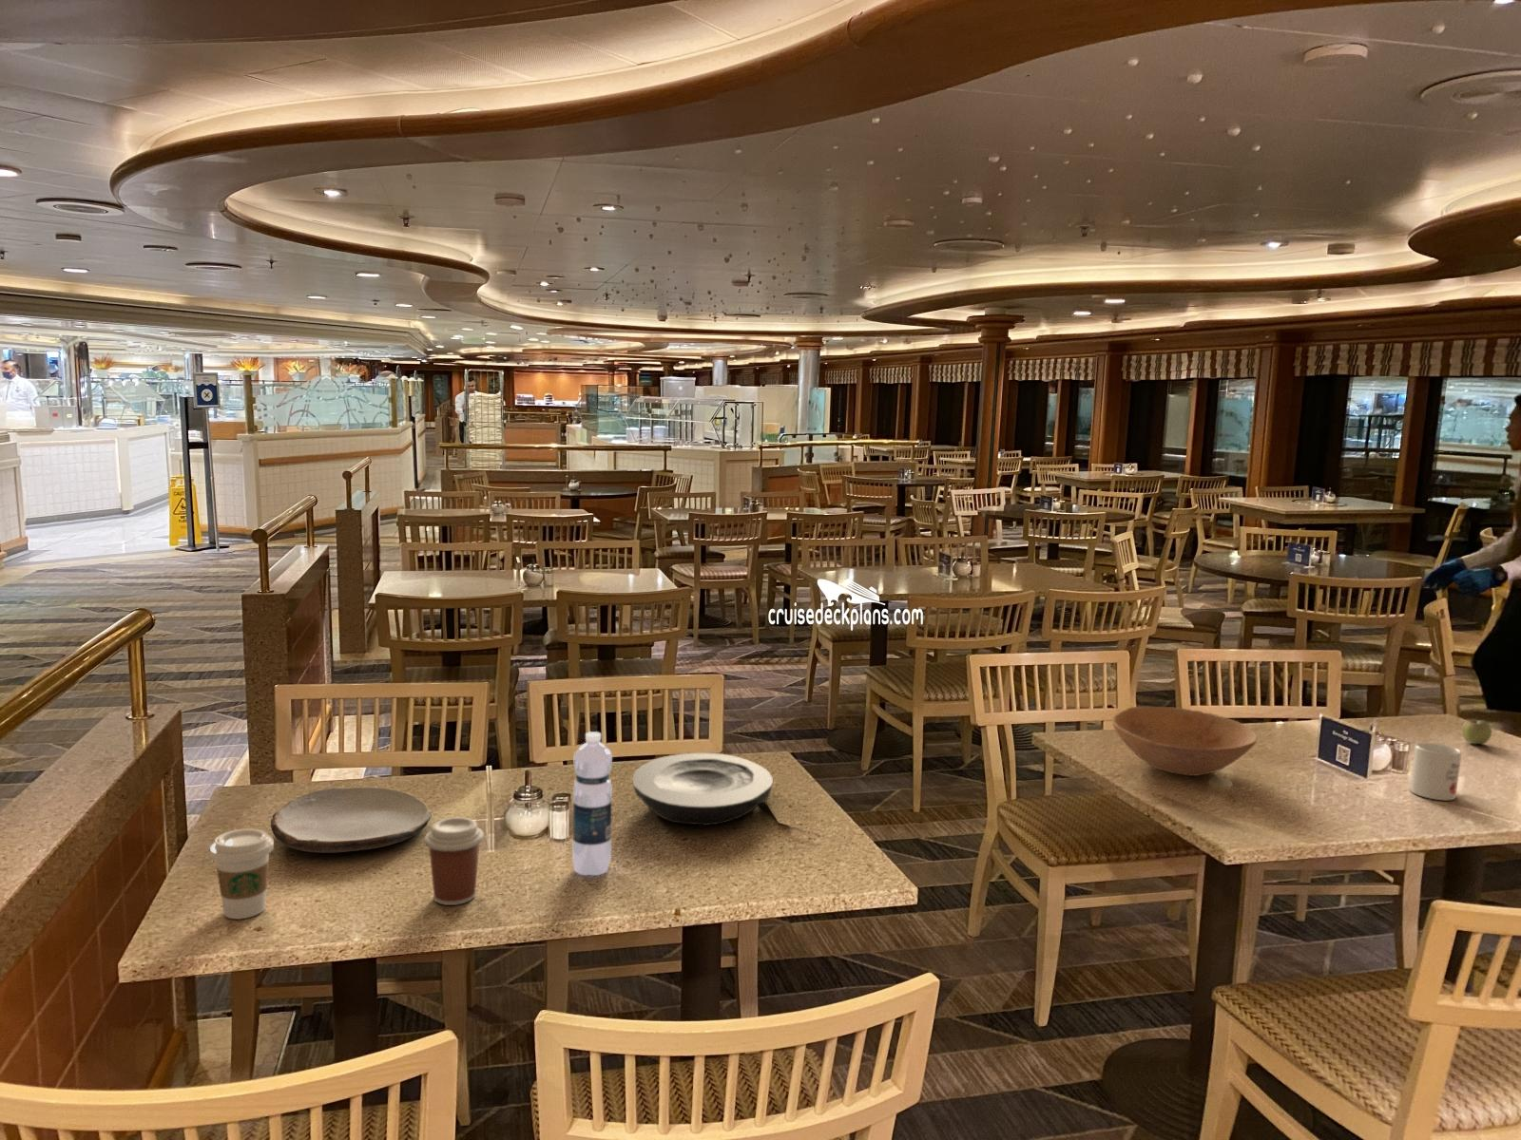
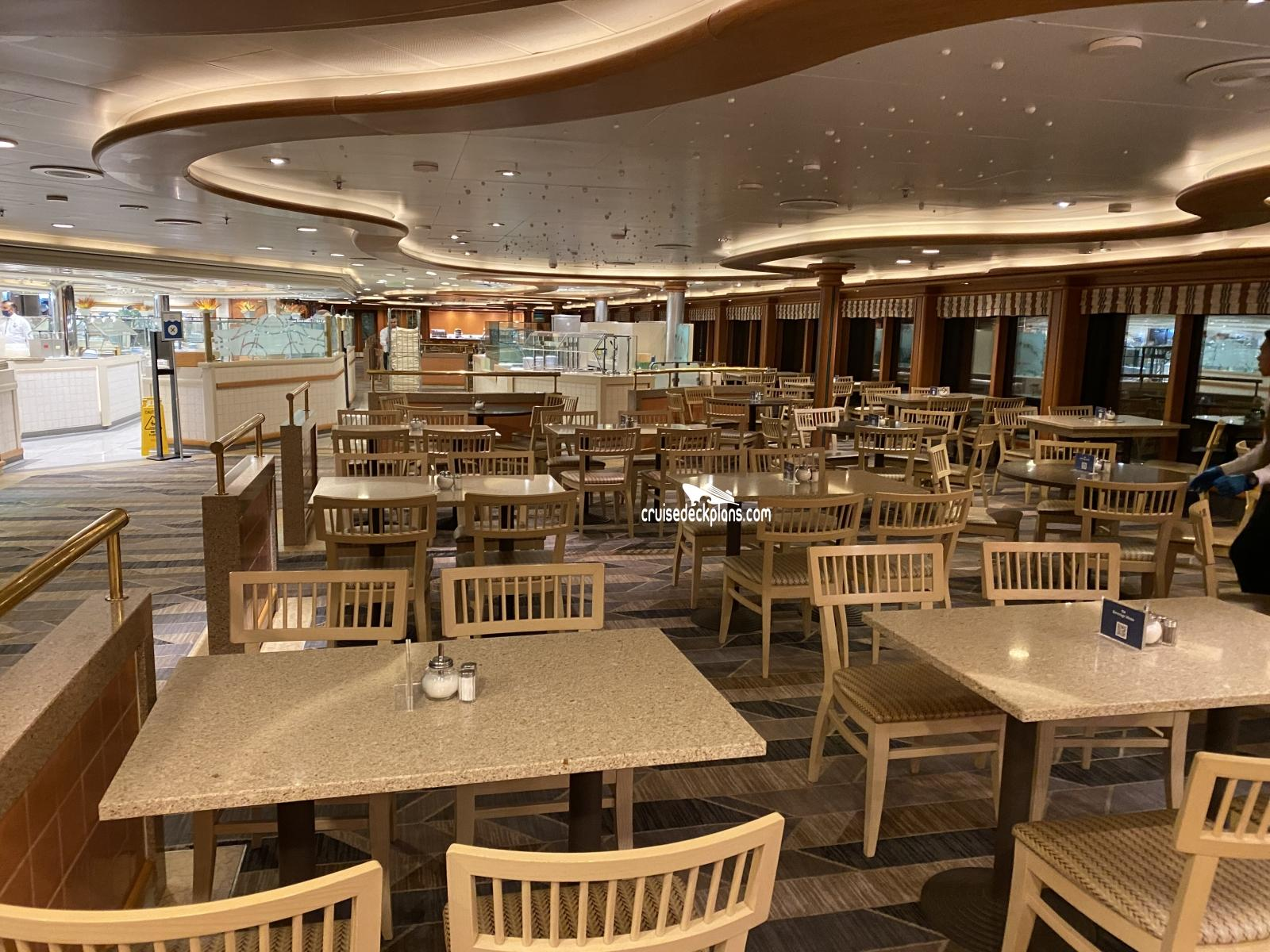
- apple [1461,720,1492,745]
- water bottle [571,730,613,875]
- mug [1408,742,1464,802]
- plate [269,787,432,854]
- plate [632,752,774,826]
- bowl [1111,705,1258,776]
- coffee cup [423,815,485,906]
- coffee cup [210,827,274,920]
